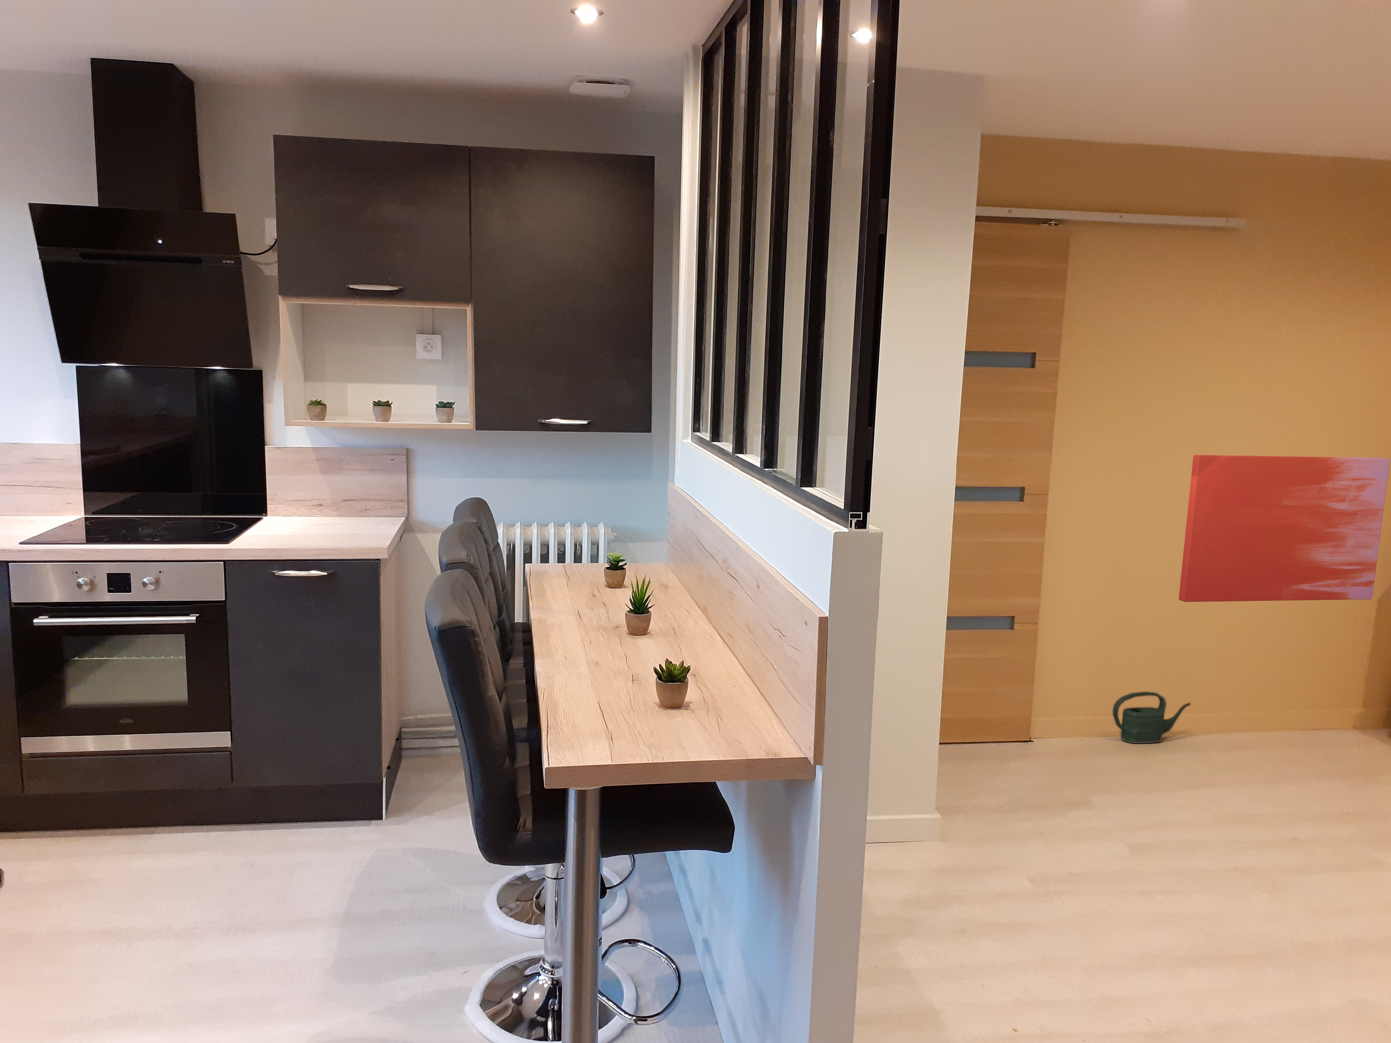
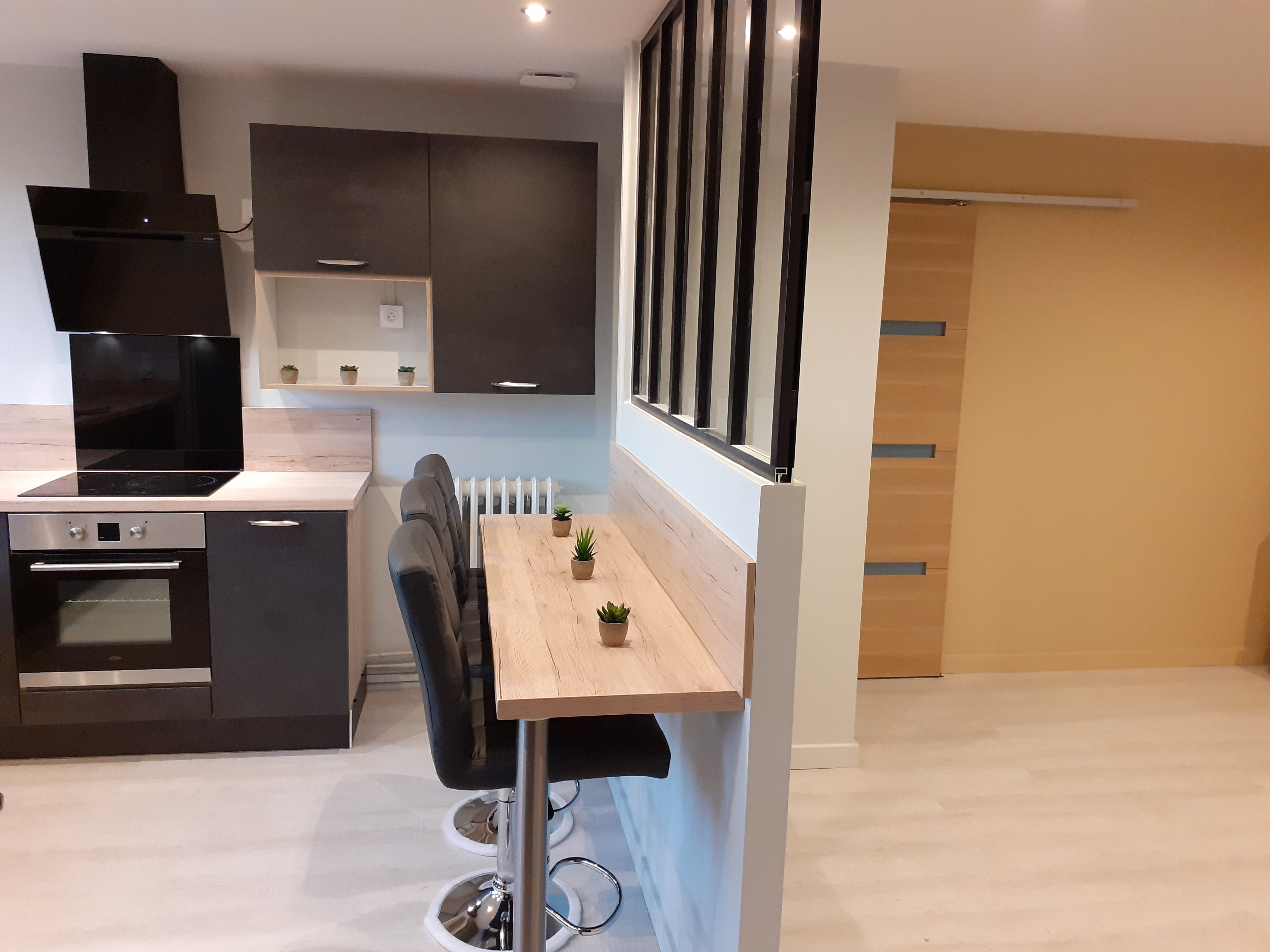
- watering can [1112,691,1191,744]
- wall art [1179,455,1391,603]
